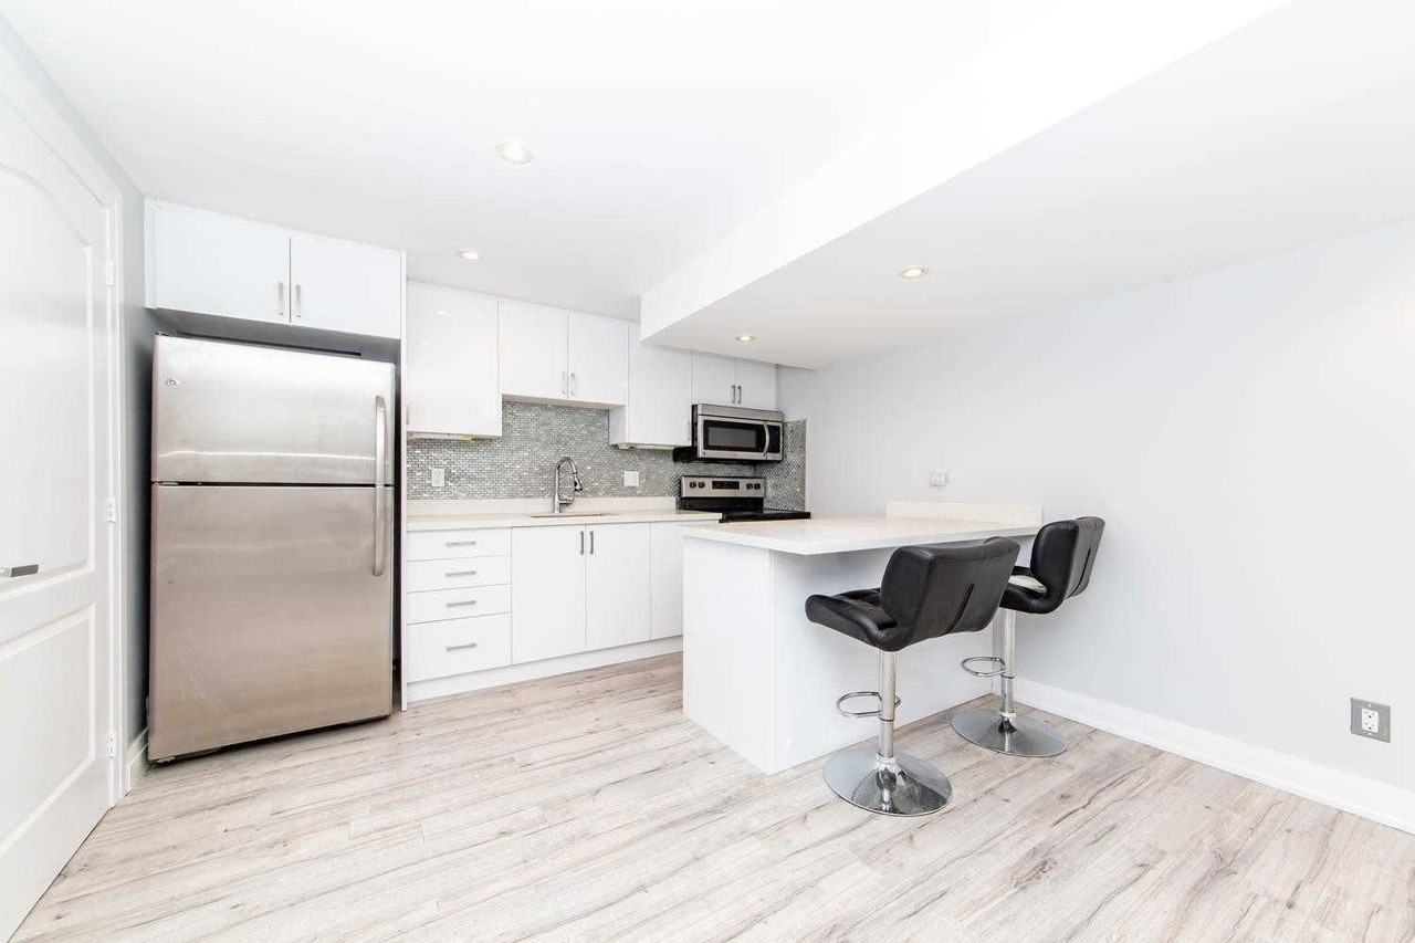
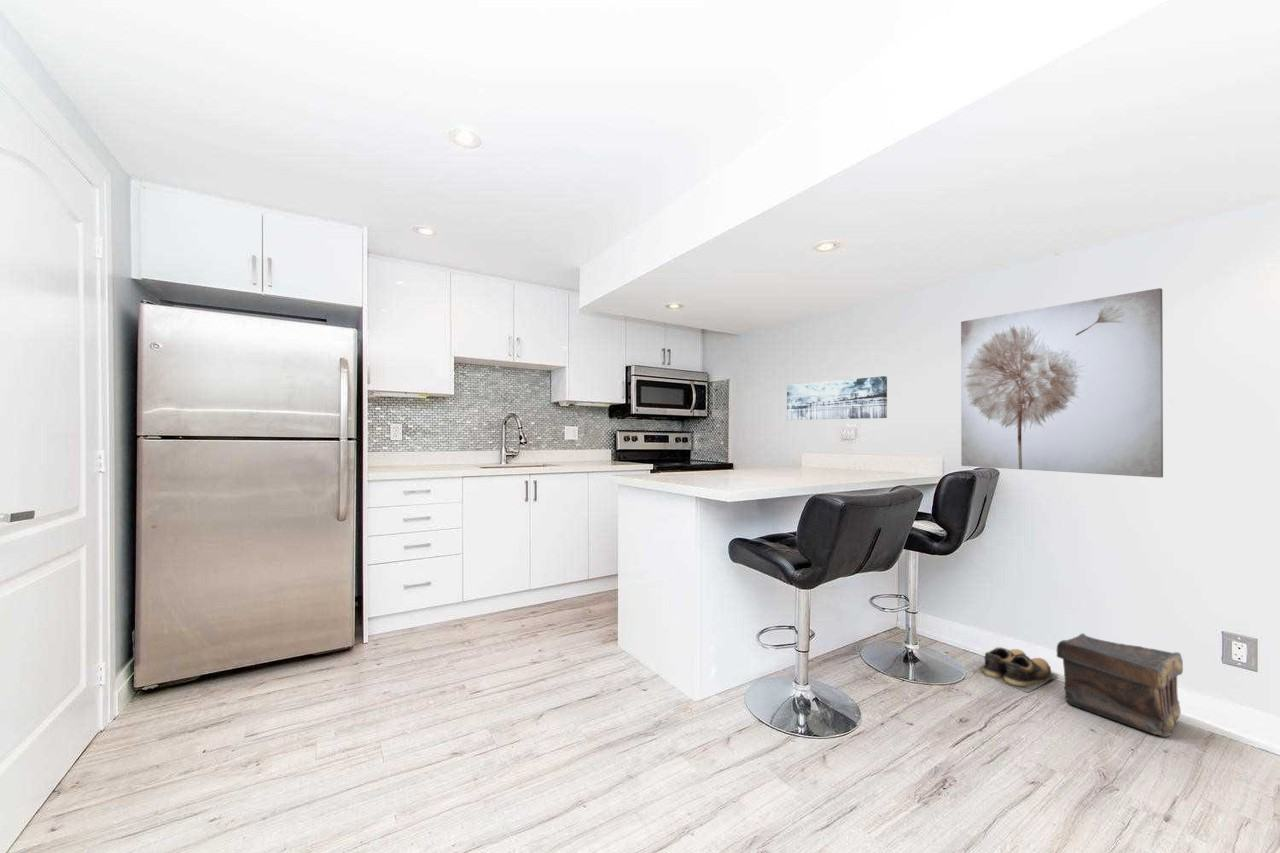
+ pouch [1056,633,1184,738]
+ wall art [786,375,888,421]
+ shoes [971,646,1059,694]
+ wall art [960,287,1164,479]
